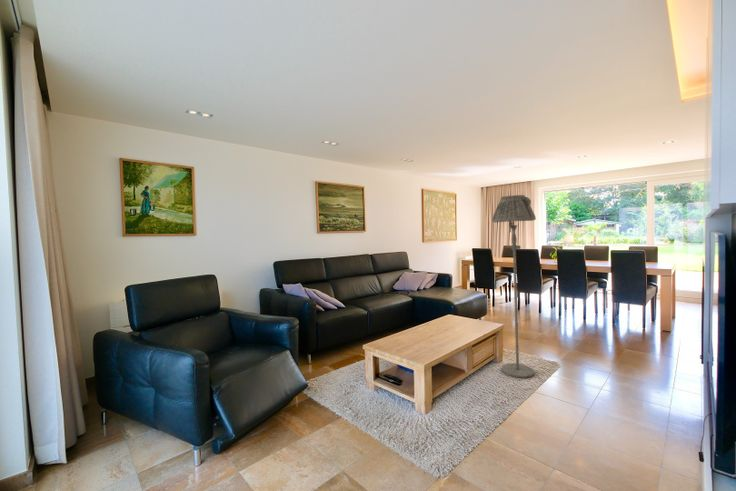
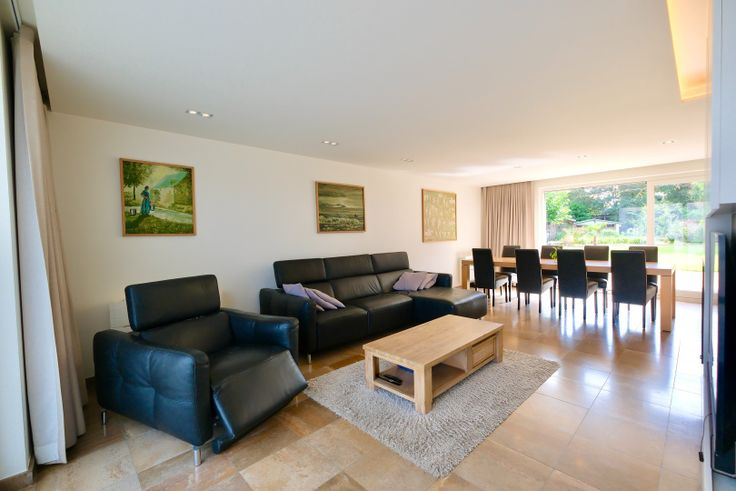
- floor lamp [491,194,537,379]
